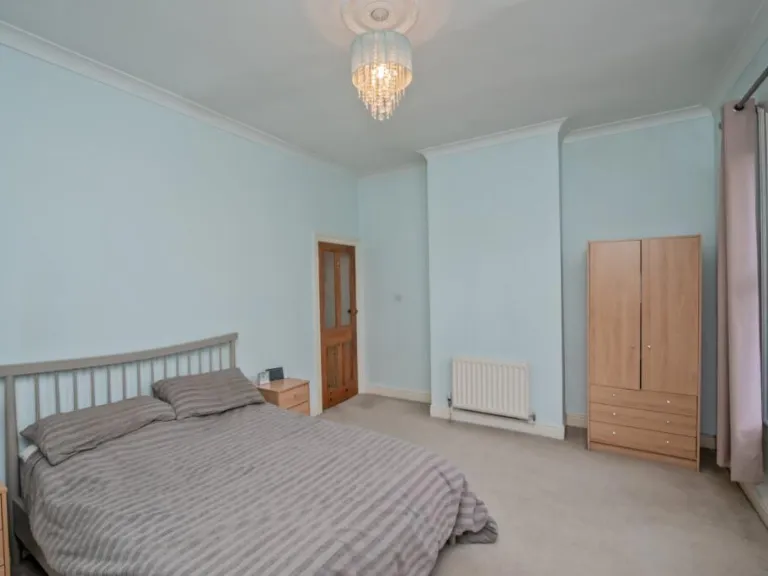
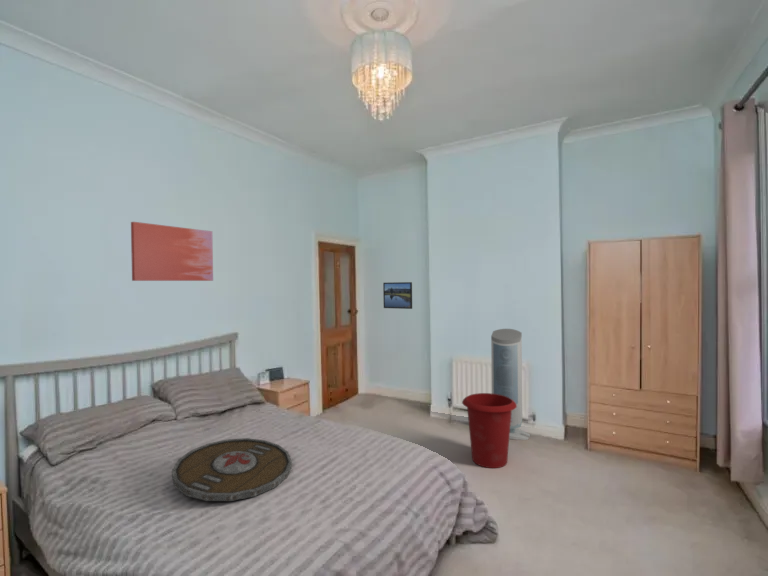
+ wall art [130,221,214,282]
+ air purifier [490,328,531,441]
+ waste bin [461,392,517,469]
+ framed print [382,281,413,310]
+ serving tray [171,437,293,502]
